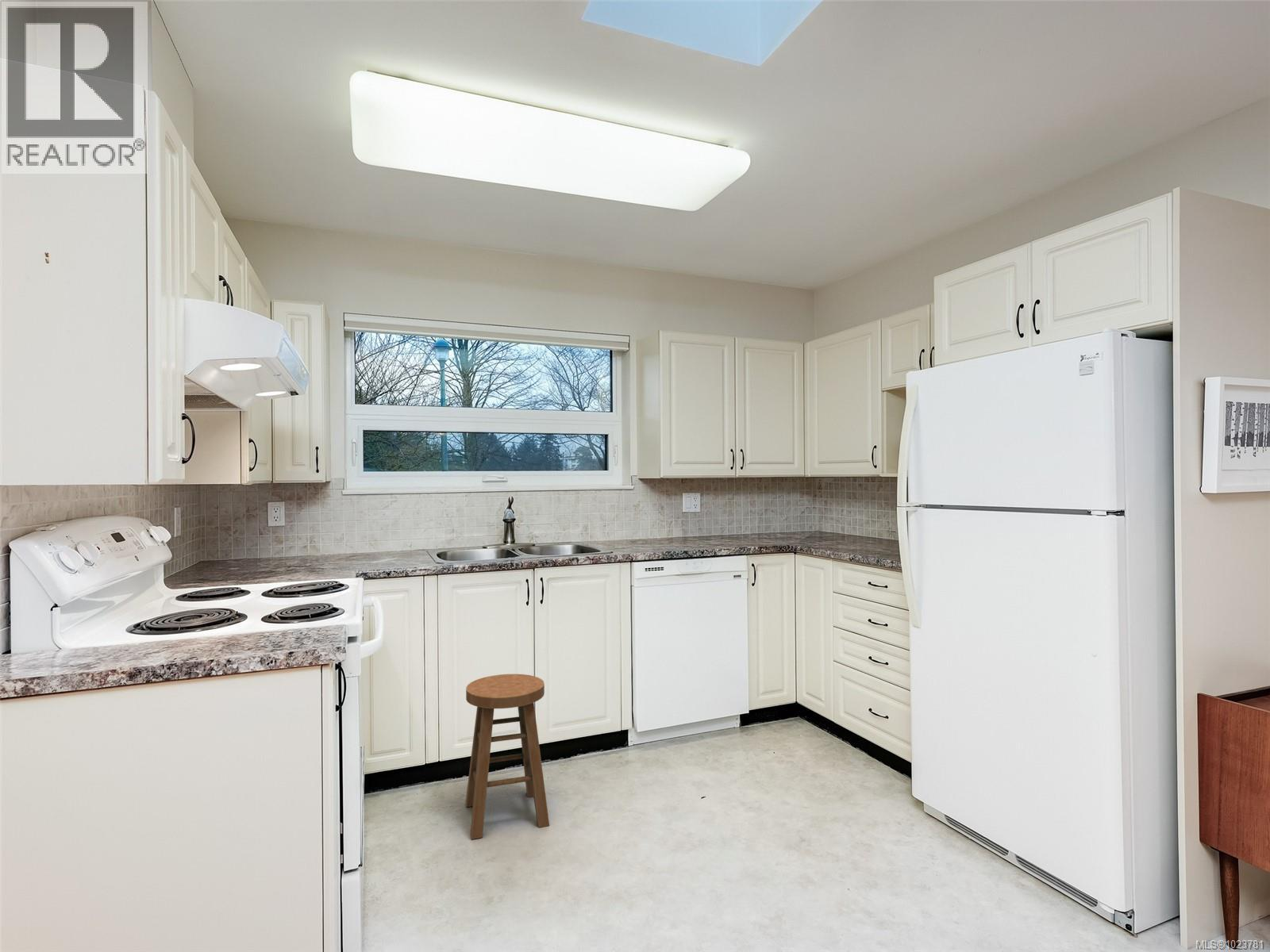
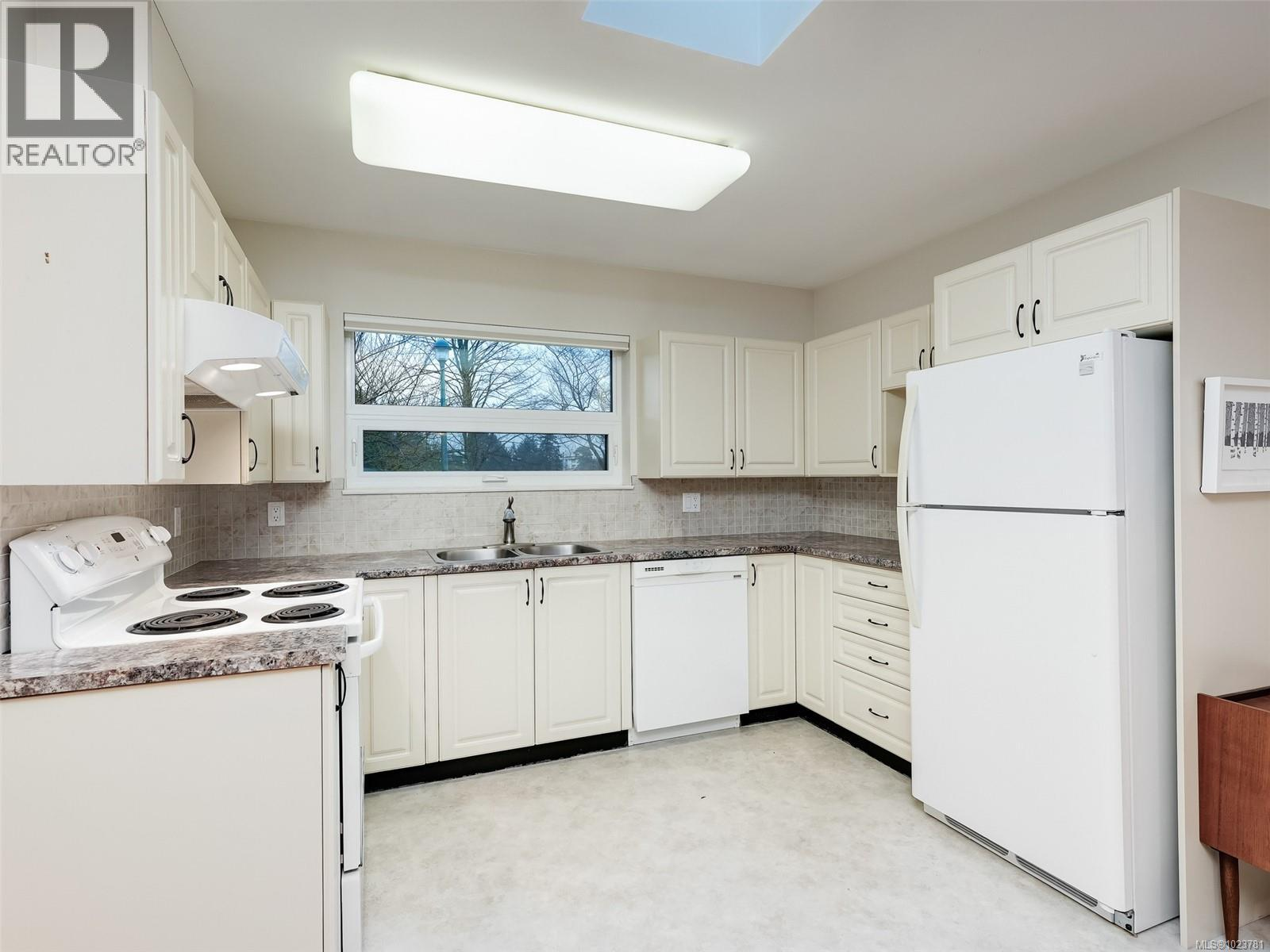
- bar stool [465,674,550,840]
